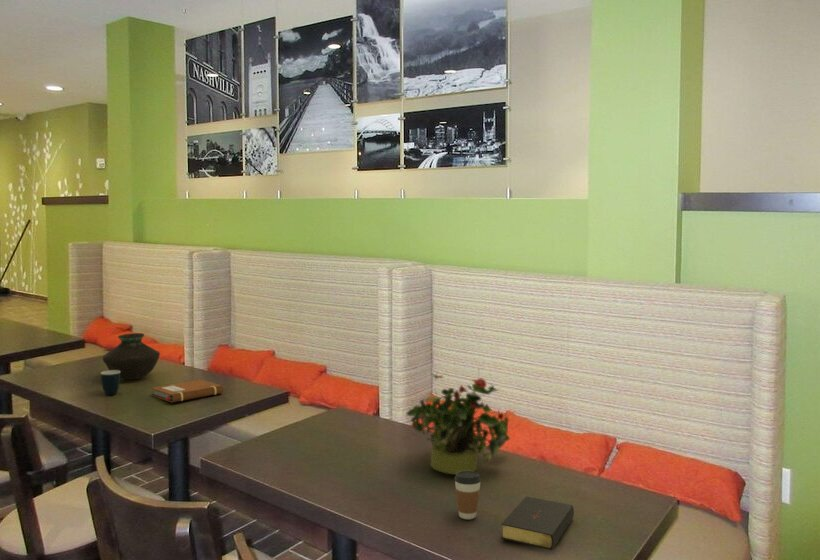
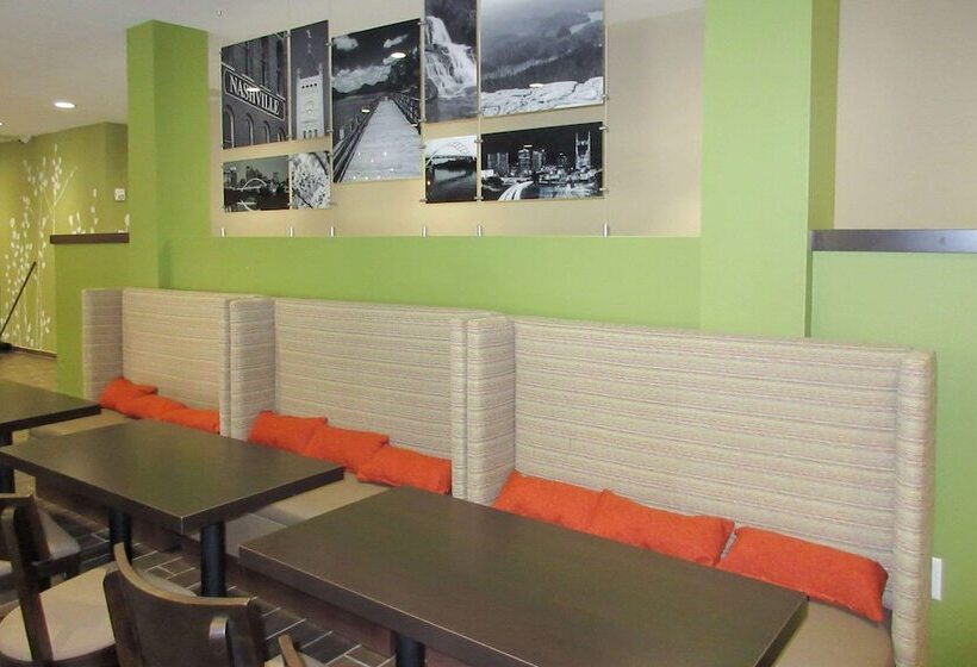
- vase [102,332,161,380]
- potted plant [405,370,512,475]
- notebook [150,379,224,403]
- bible [500,495,575,551]
- mug [100,370,121,396]
- coffee cup [453,471,482,520]
